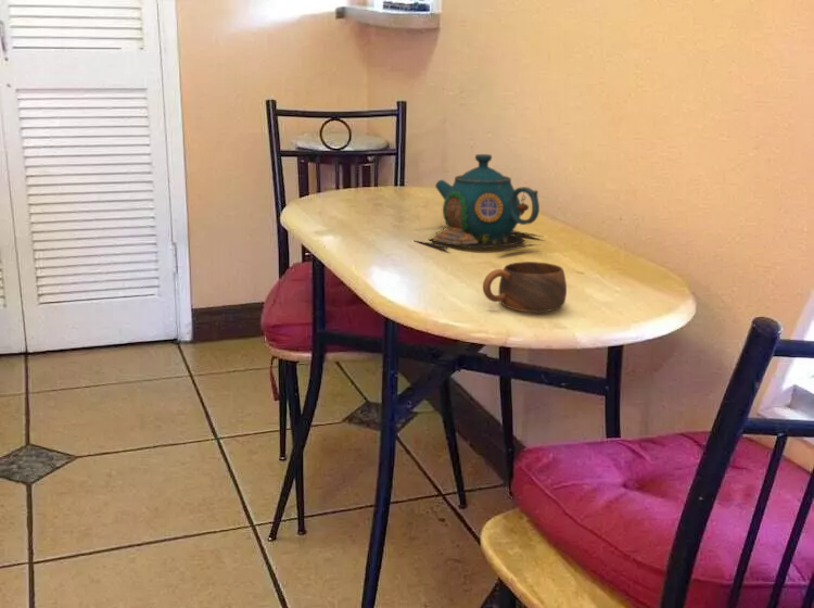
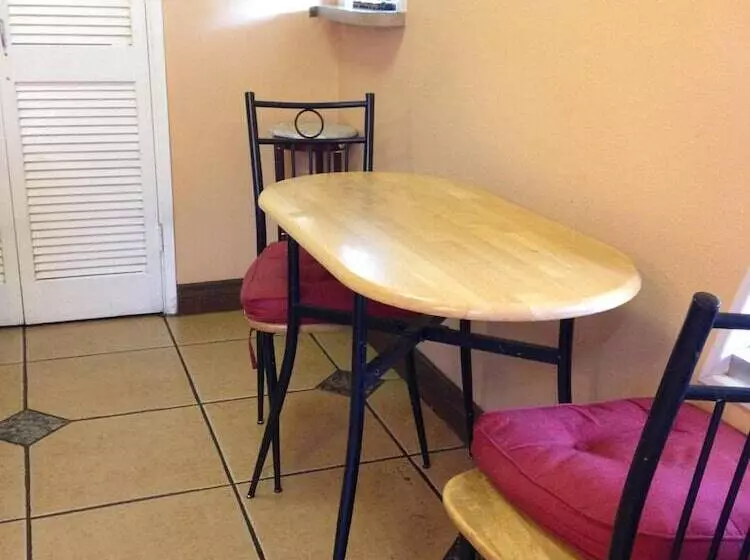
- teapot [415,153,543,253]
- cup [482,261,568,313]
